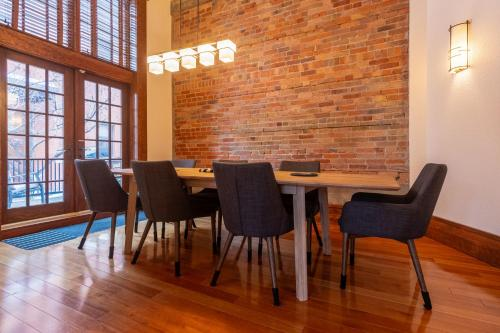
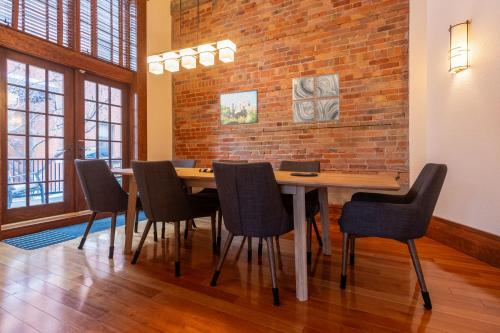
+ wall art [292,72,341,124]
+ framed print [219,89,259,127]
